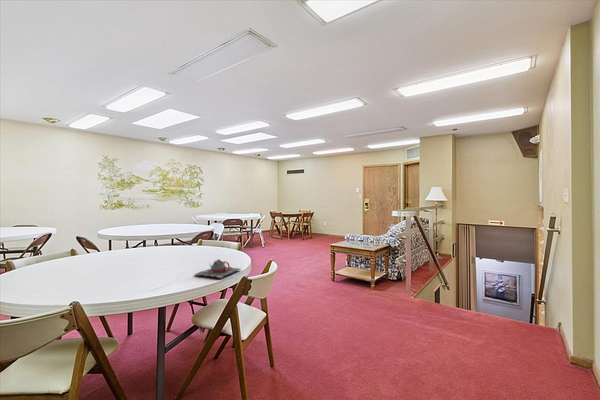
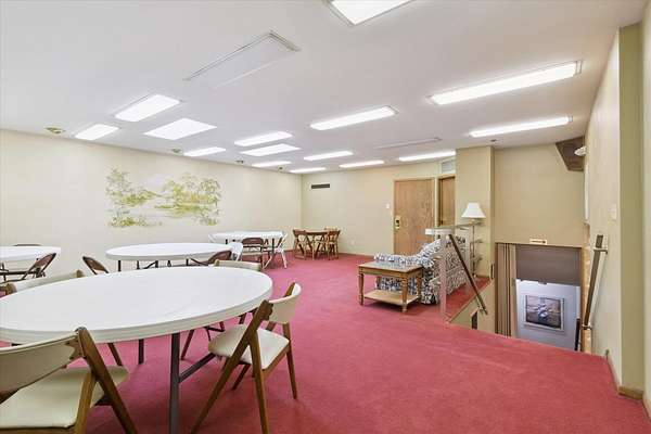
- teapot [193,258,243,280]
